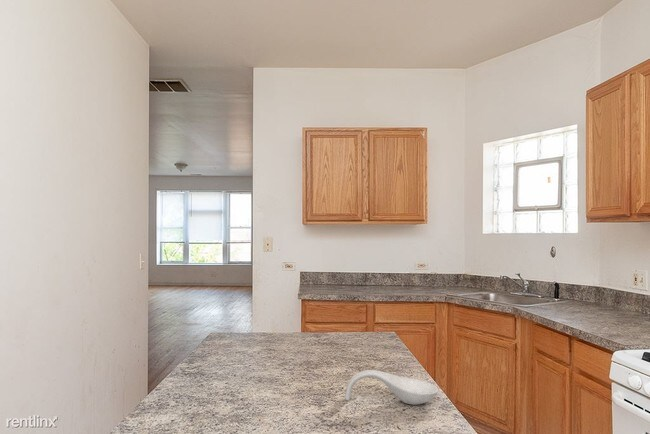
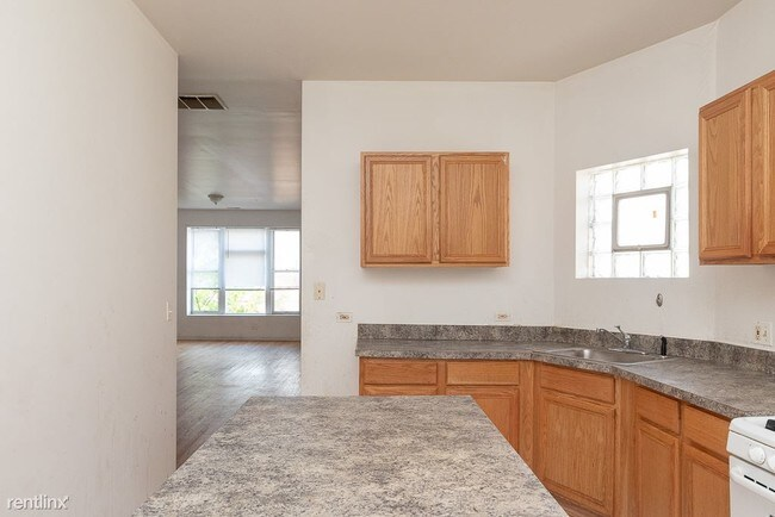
- spoon rest [345,369,439,406]
